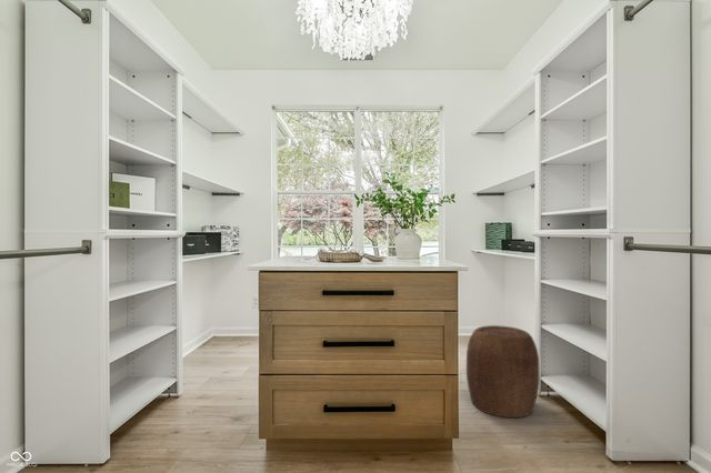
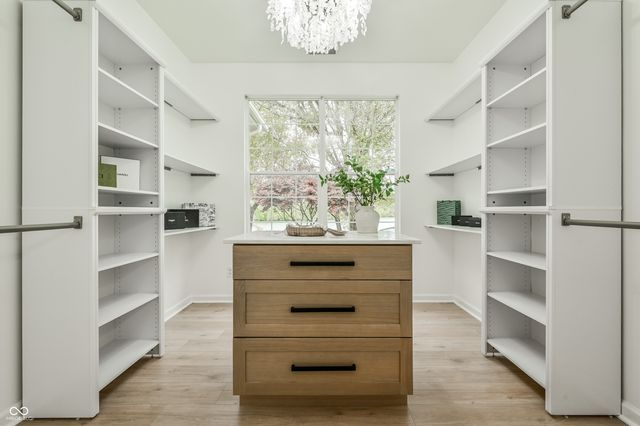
- stool [465,324,540,419]
